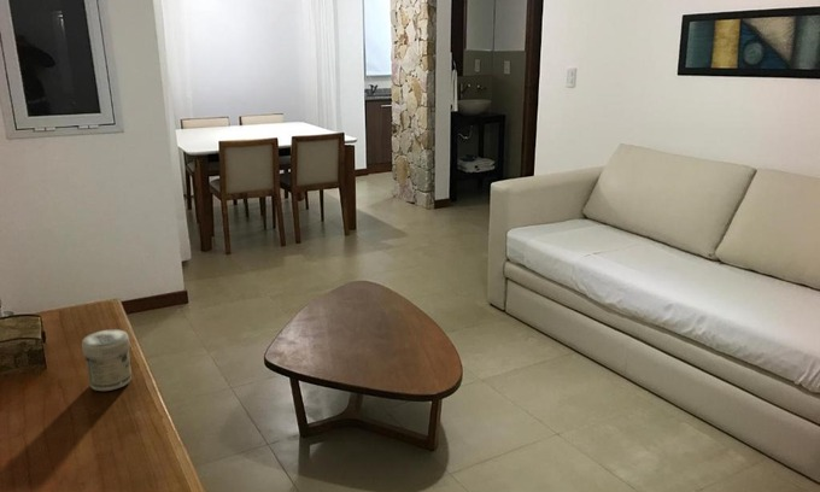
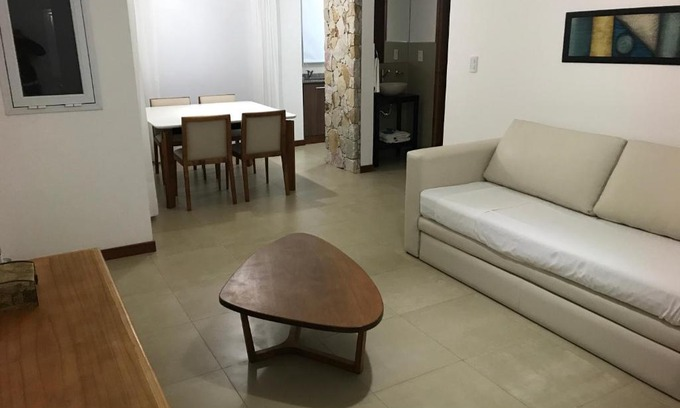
- jar [81,328,133,392]
